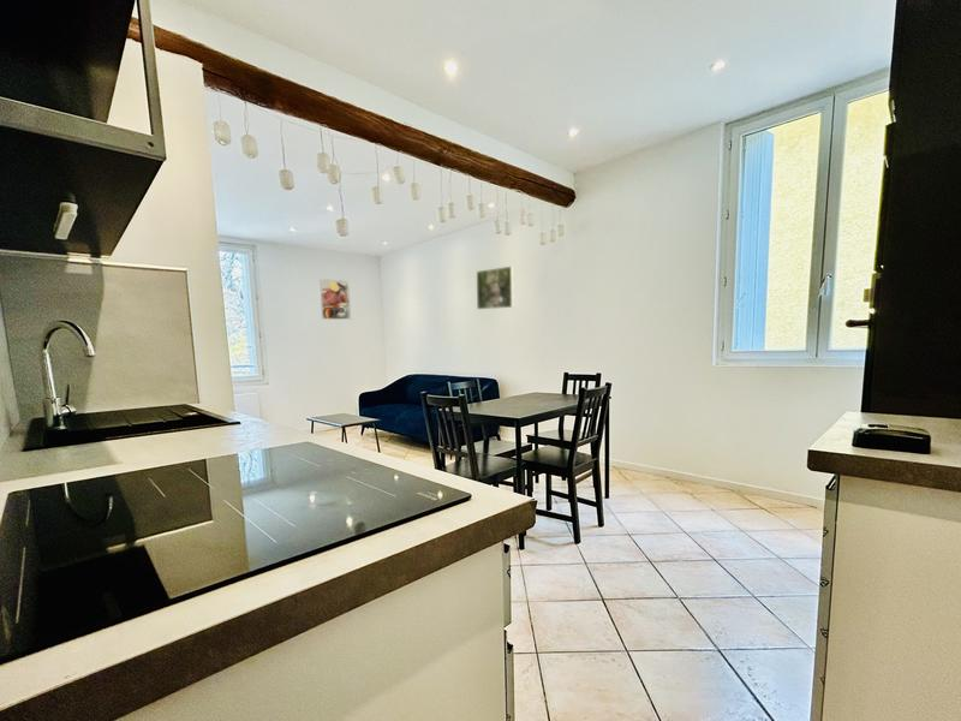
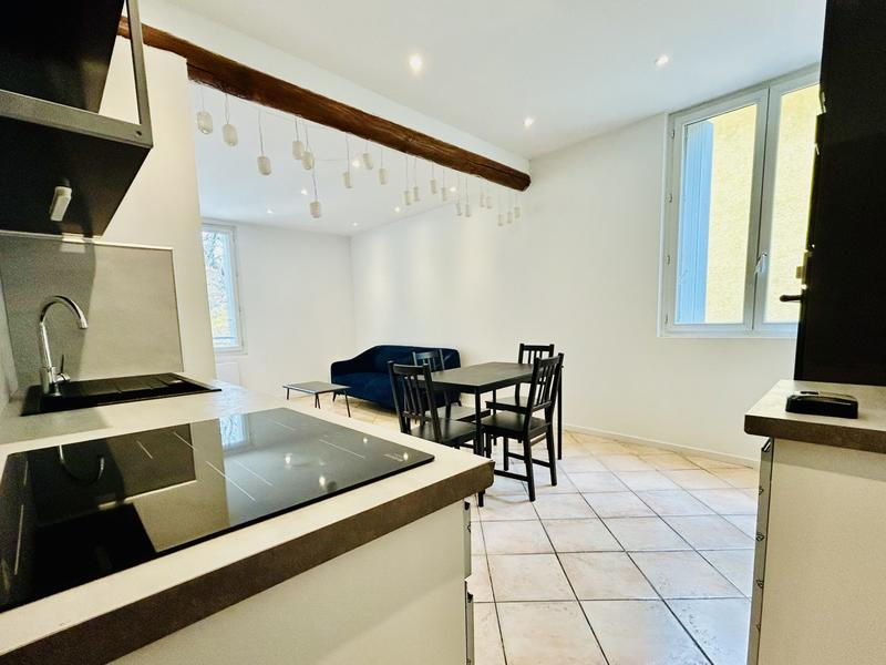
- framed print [318,278,352,321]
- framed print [476,264,515,310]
